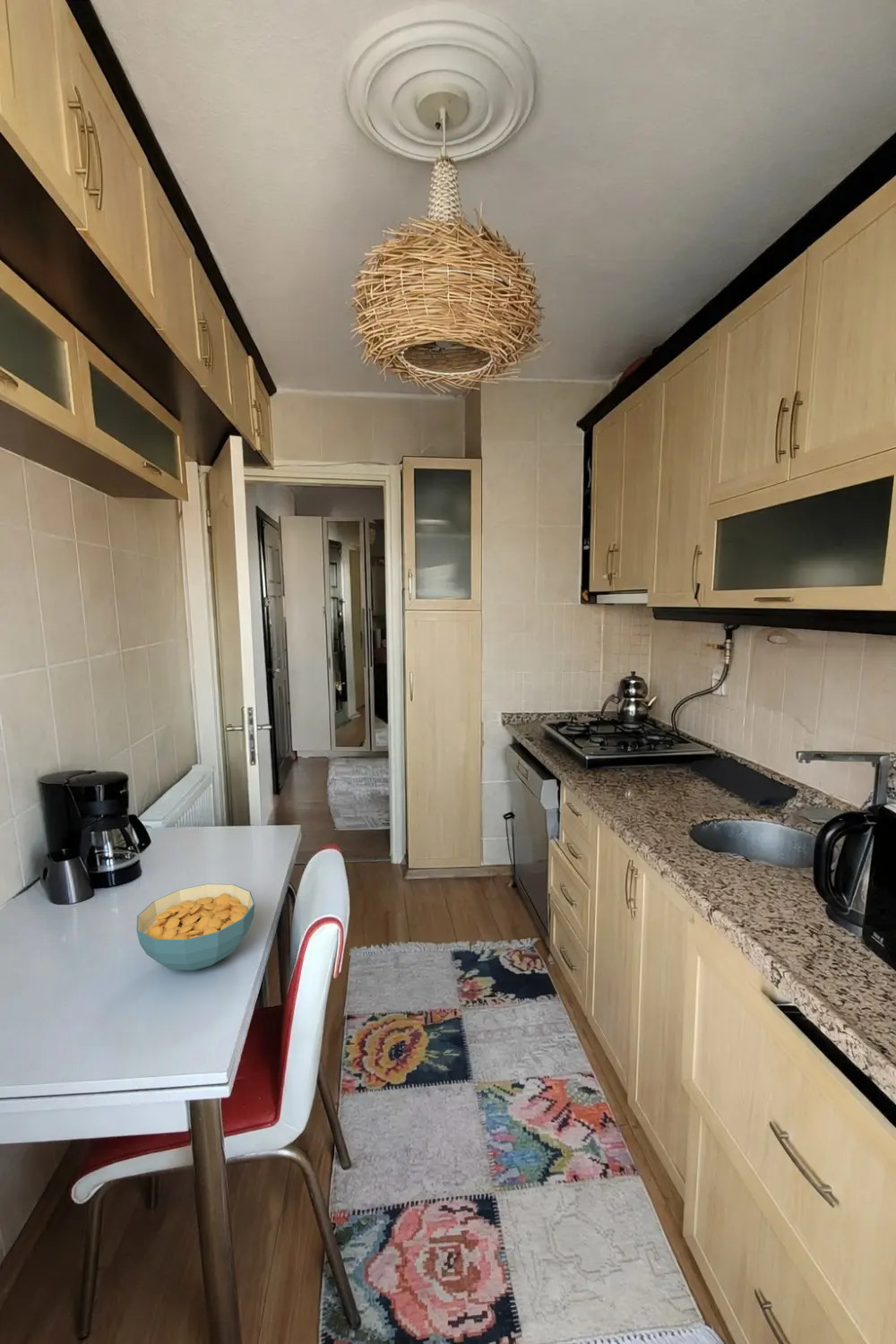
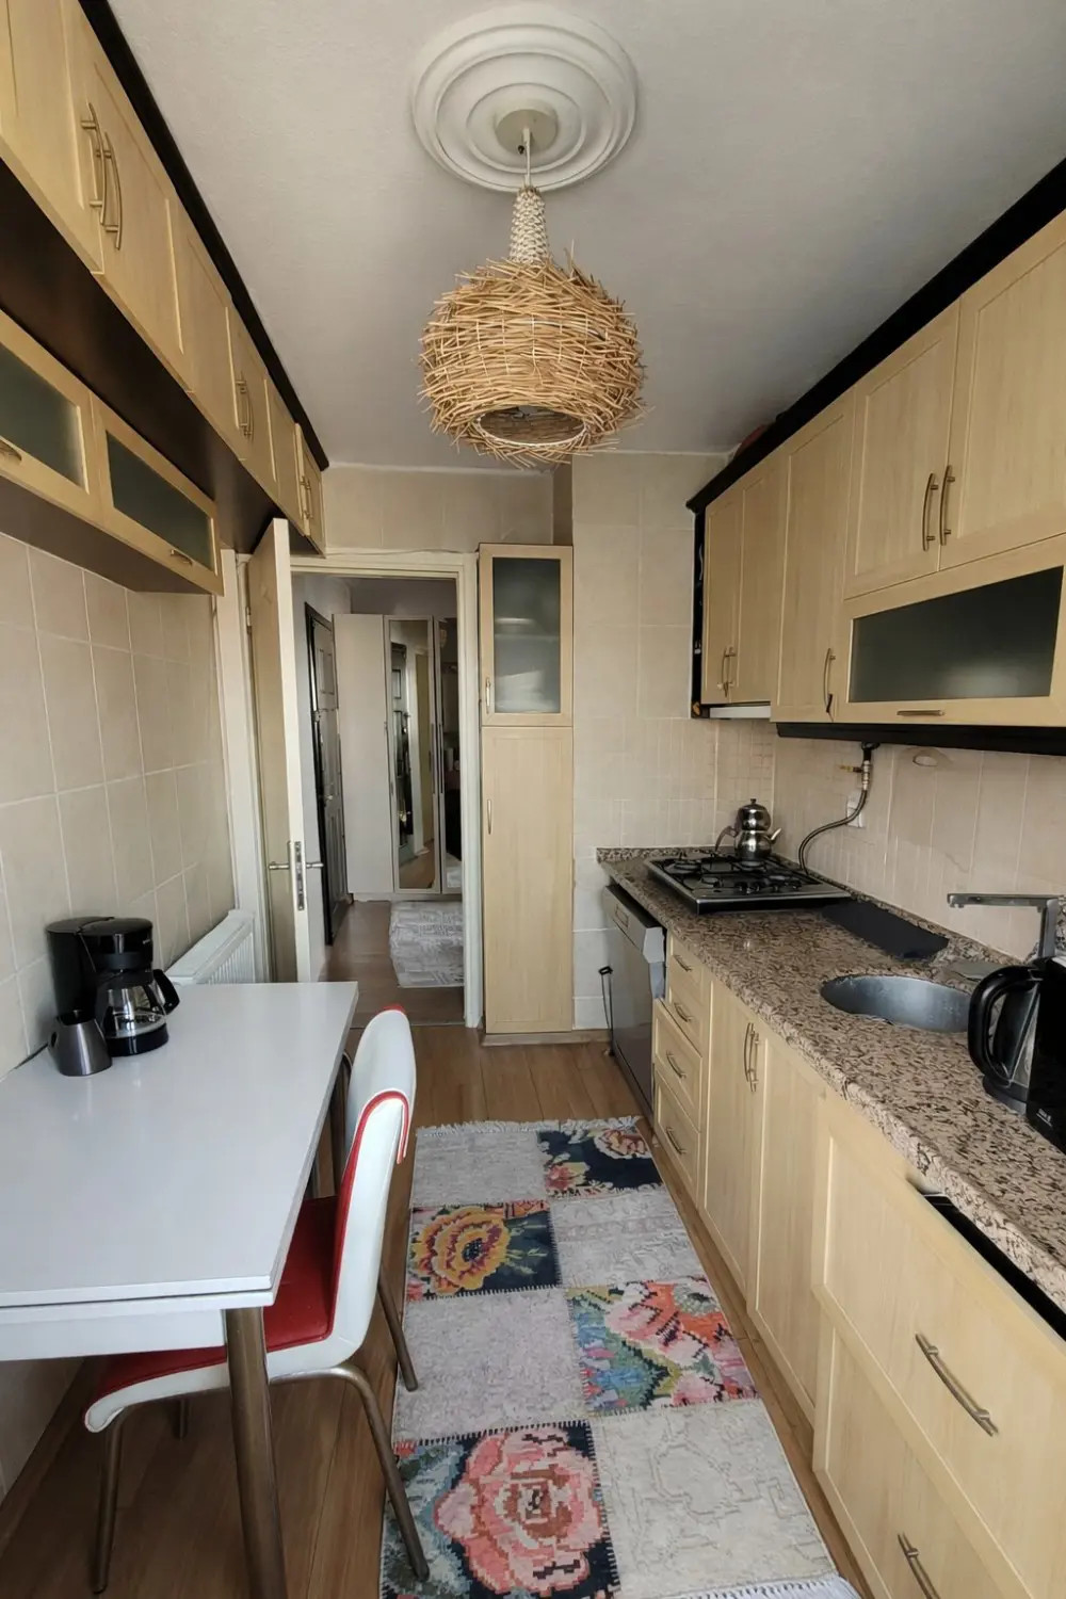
- cereal bowl [135,883,255,971]
